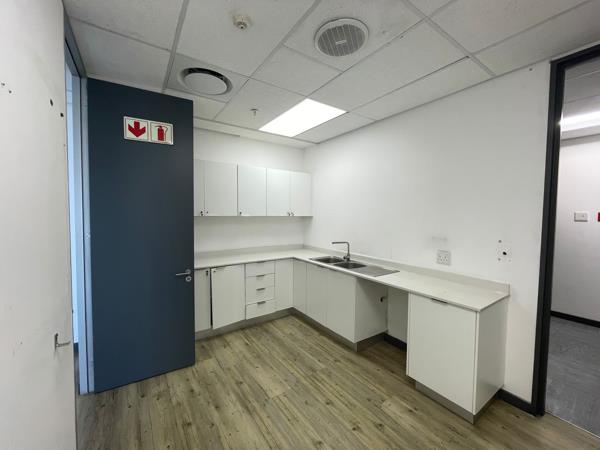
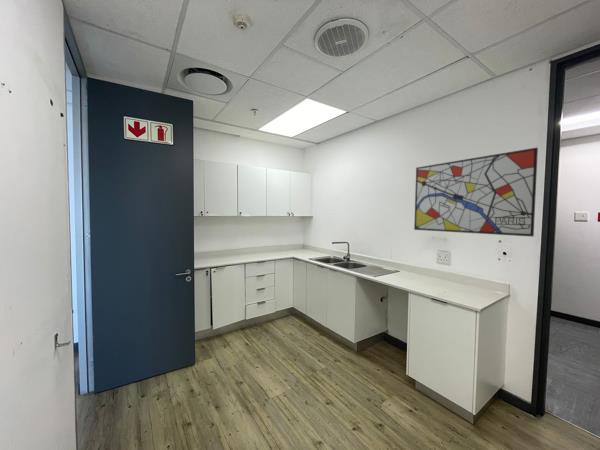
+ wall art [413,147,539,238]
